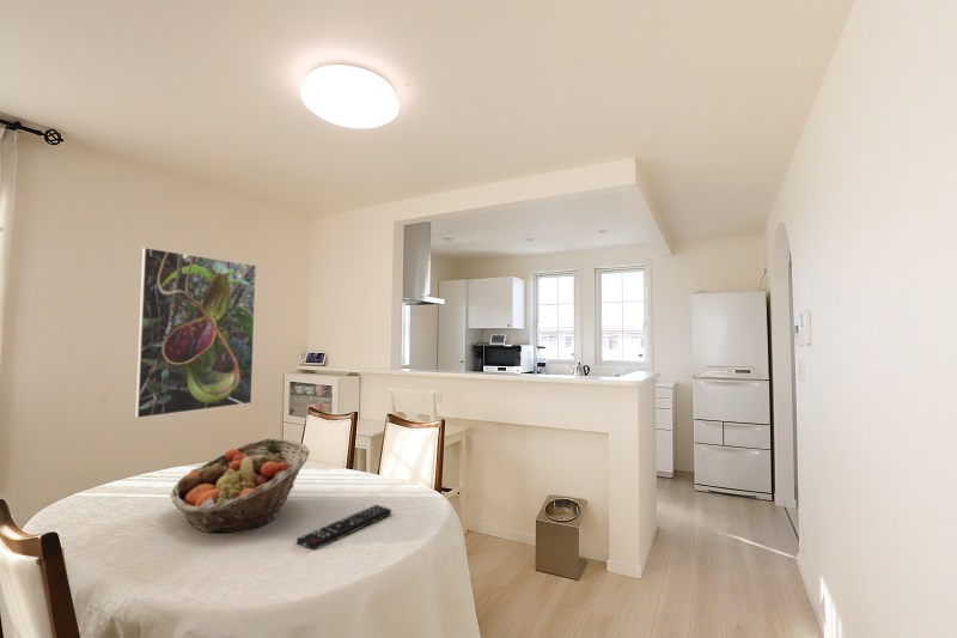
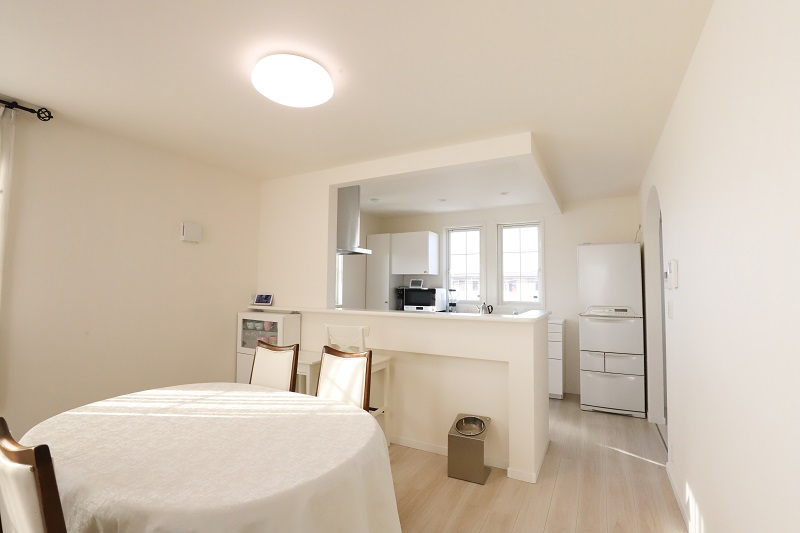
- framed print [134,247,257,419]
- fruit basket [170,437,311,535]
- remote control [295,504,392,551]
